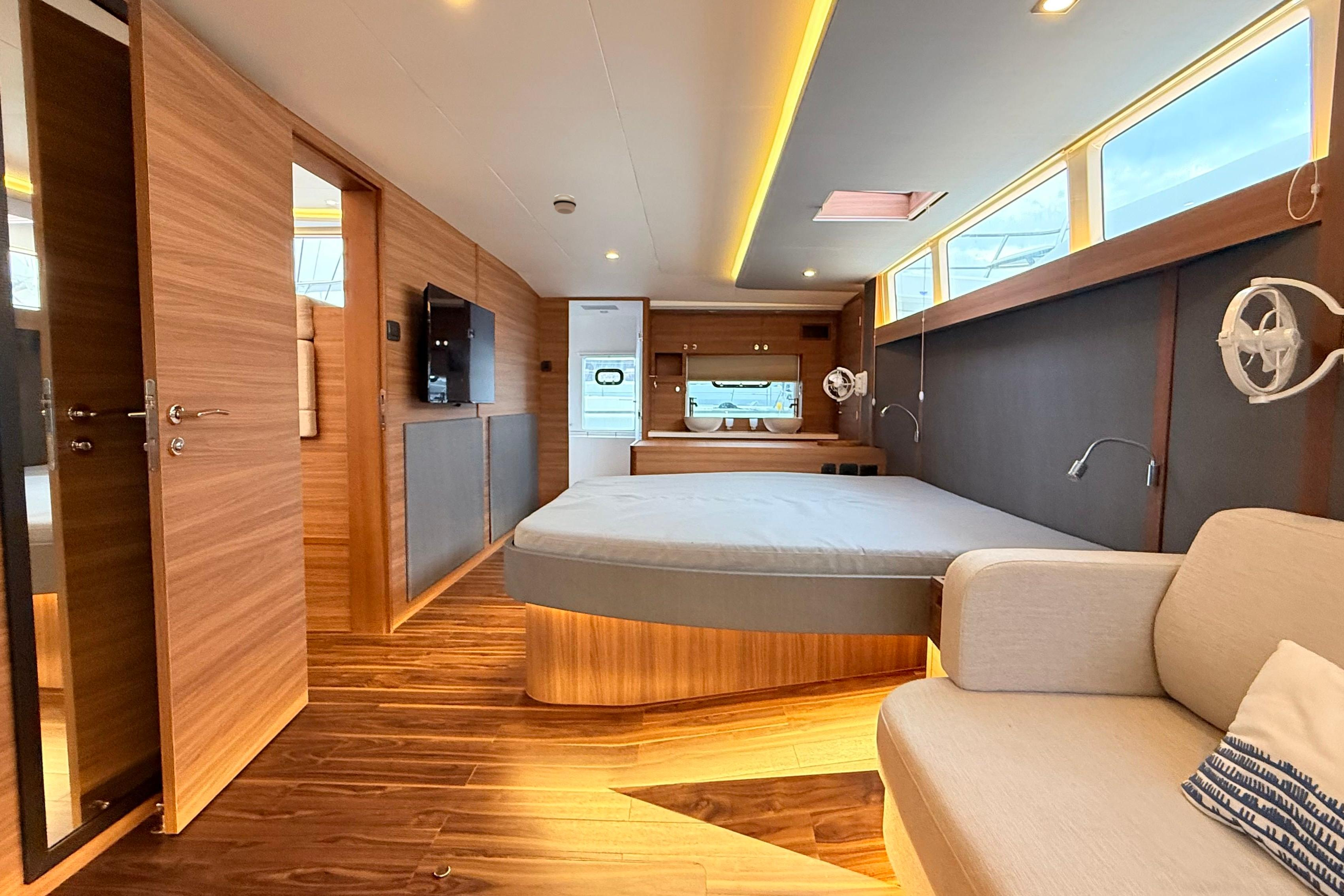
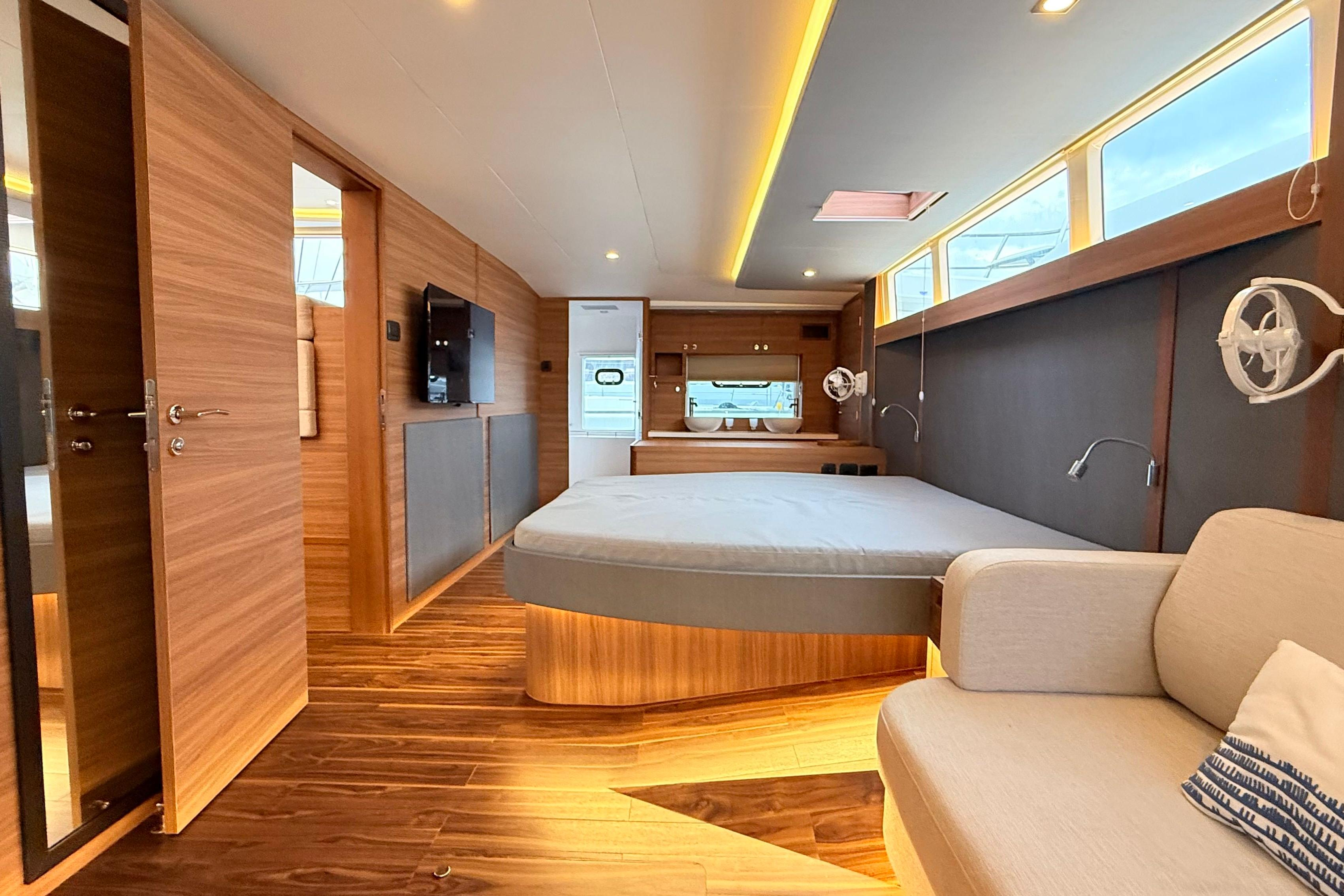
- smoke detector [553,194,577,215]
